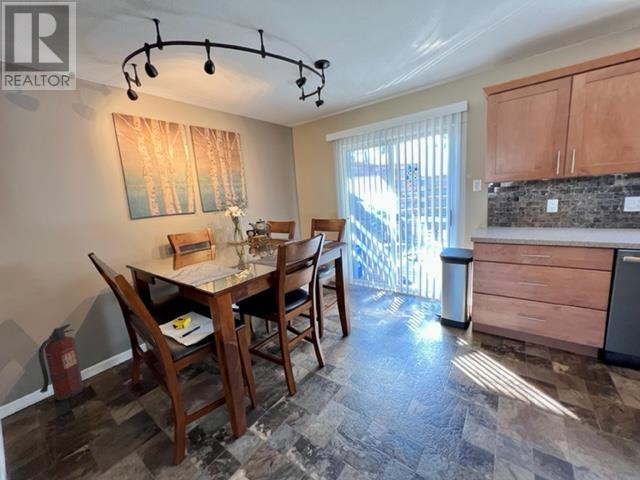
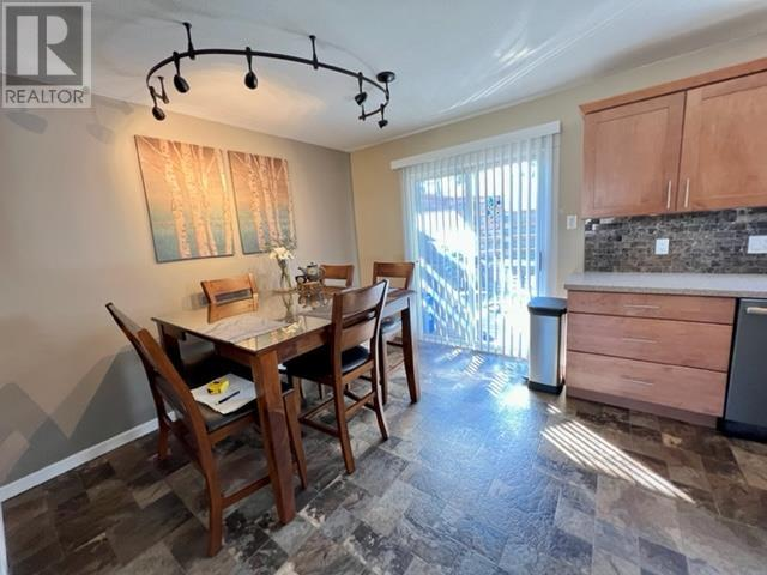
- fire extinguisher [38,323,85,402]
